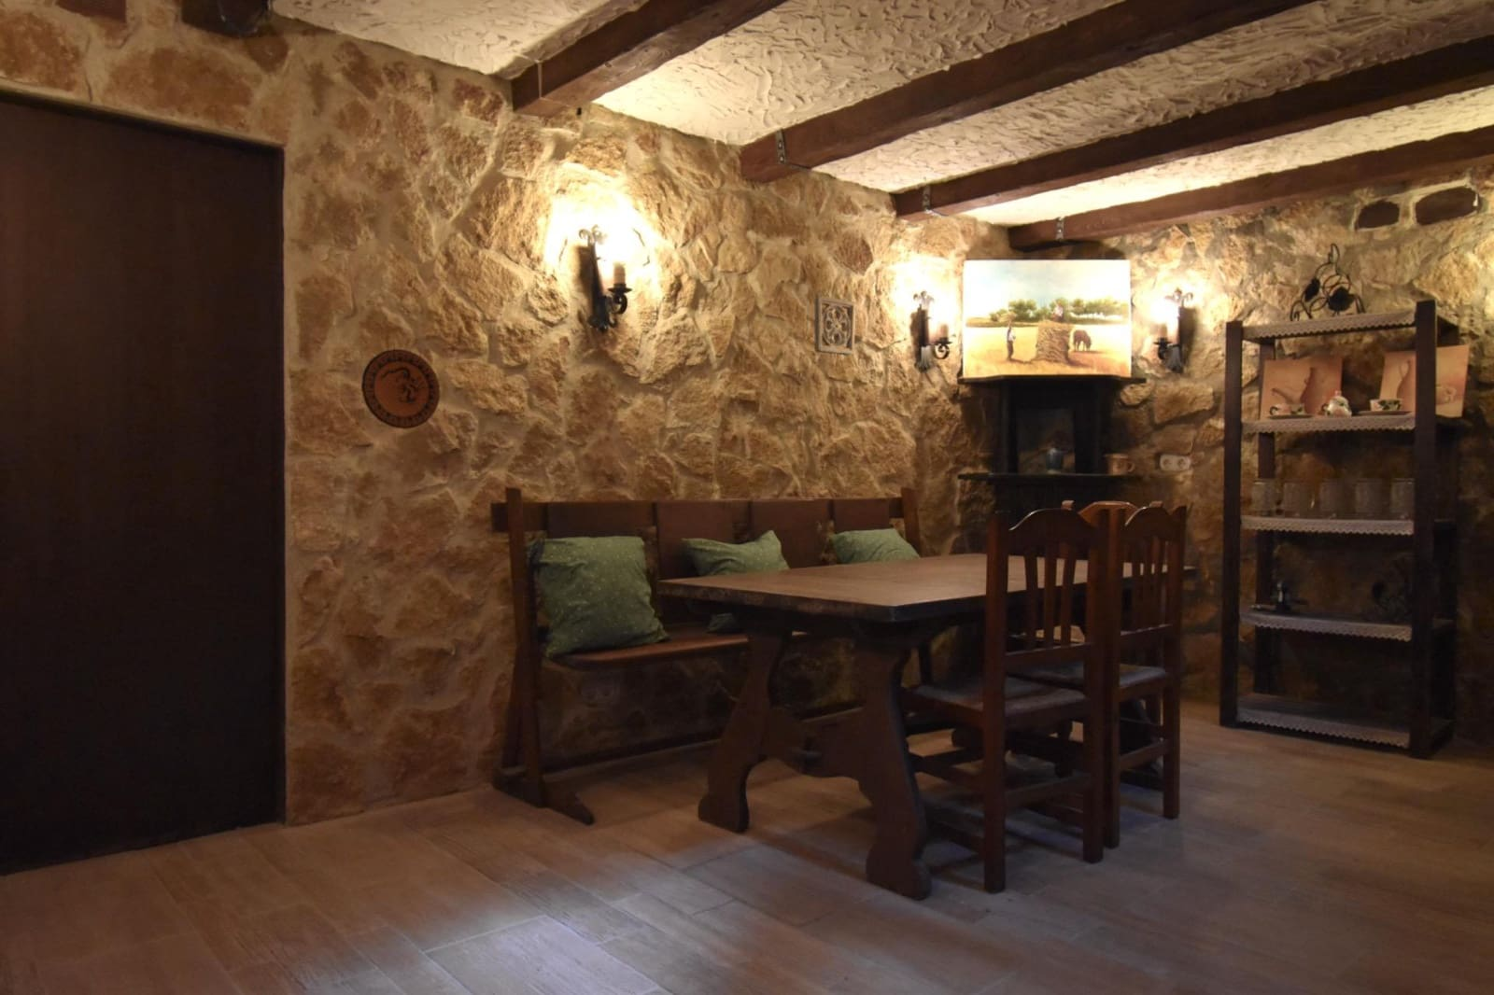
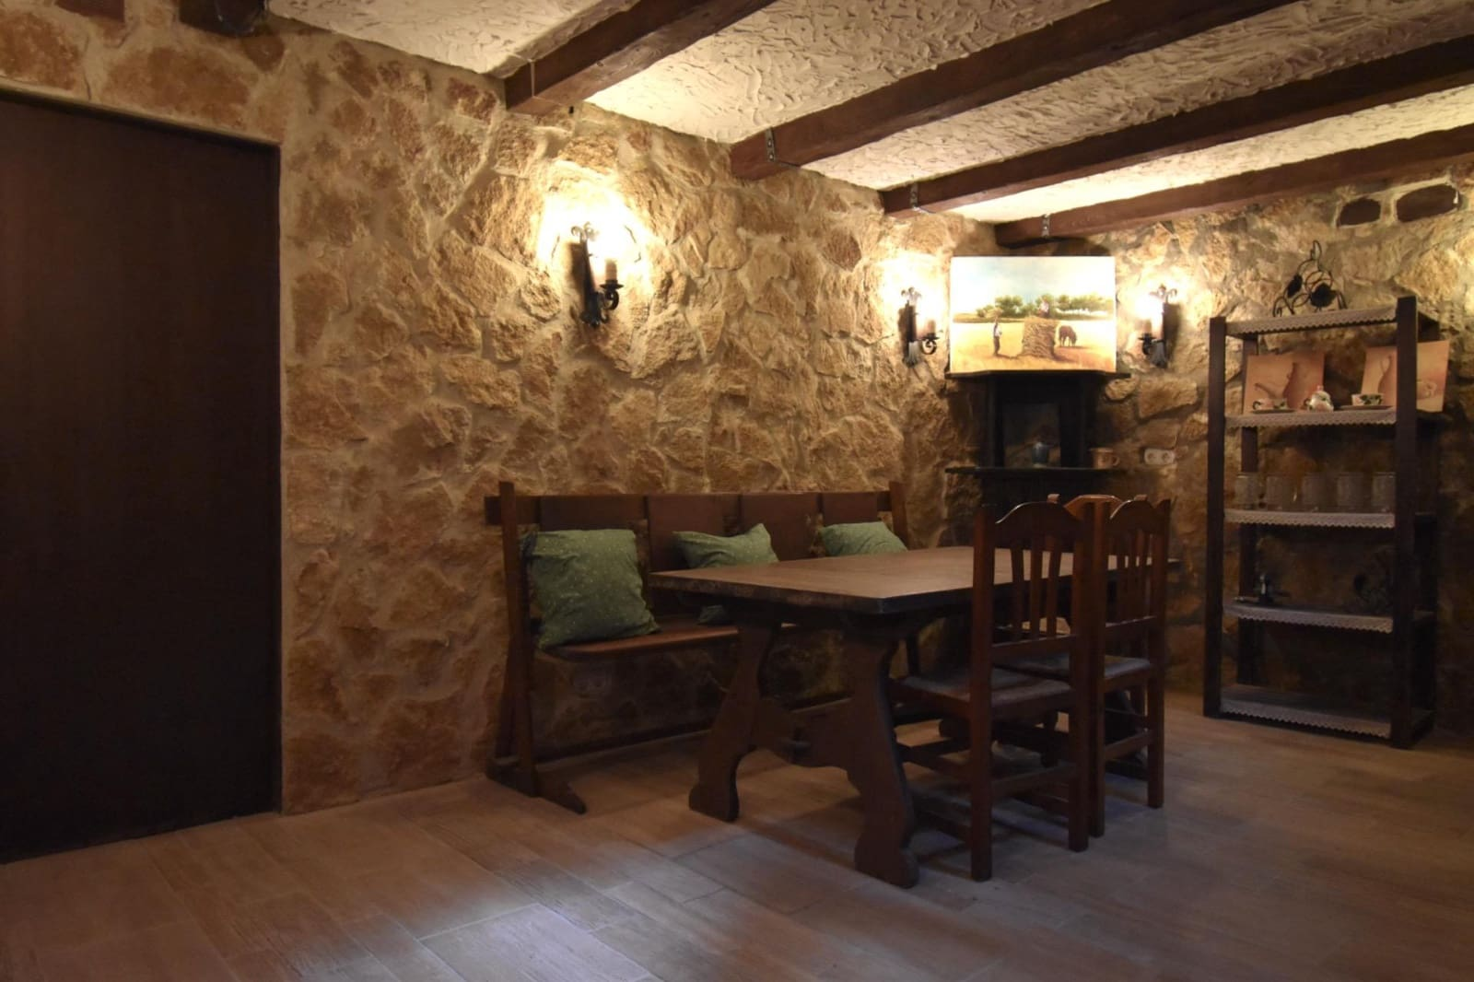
- decorative plate [360,349,441,430]
- wall ornament [813,294,856,356]
